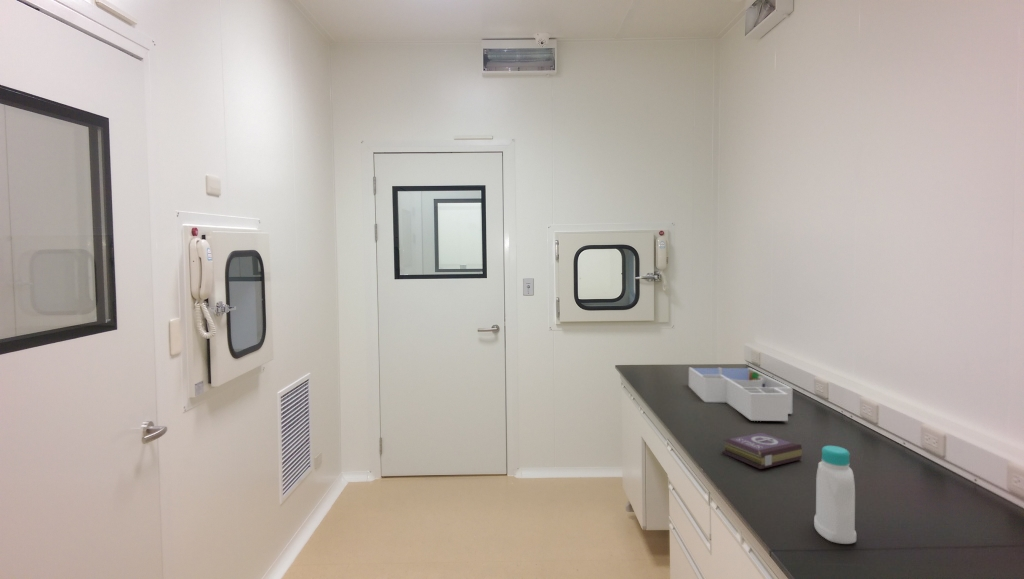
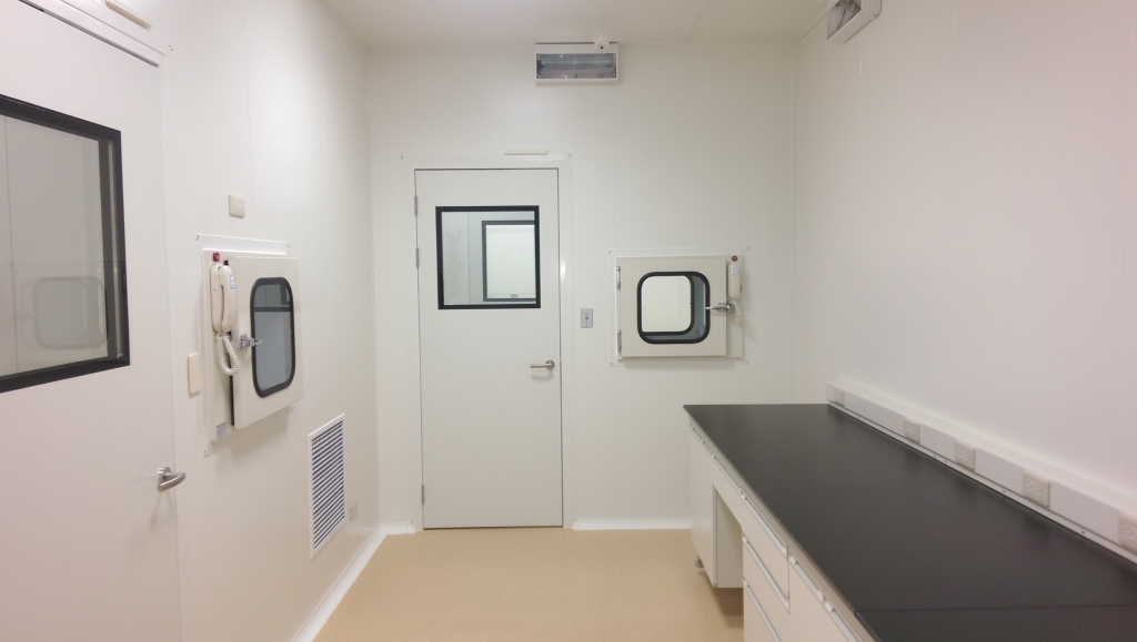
- book [721,432,803,470]
- desk organizer [688,367,794,422]
- bottle [813,445,857,545]
